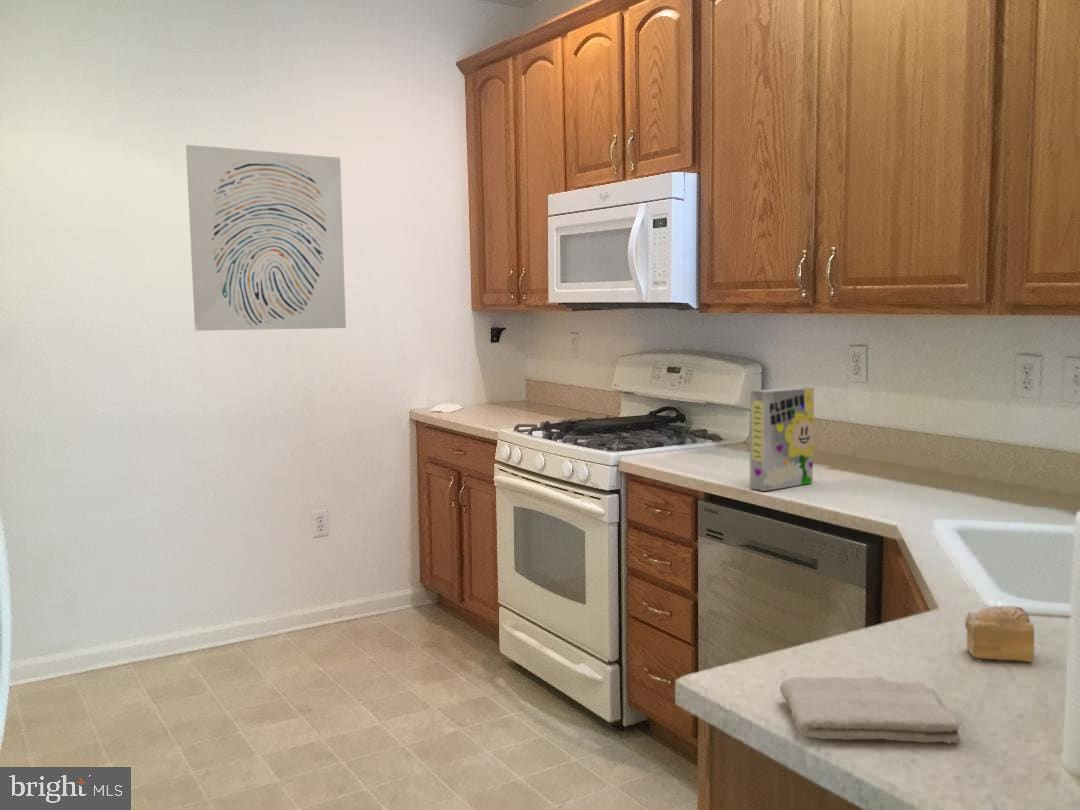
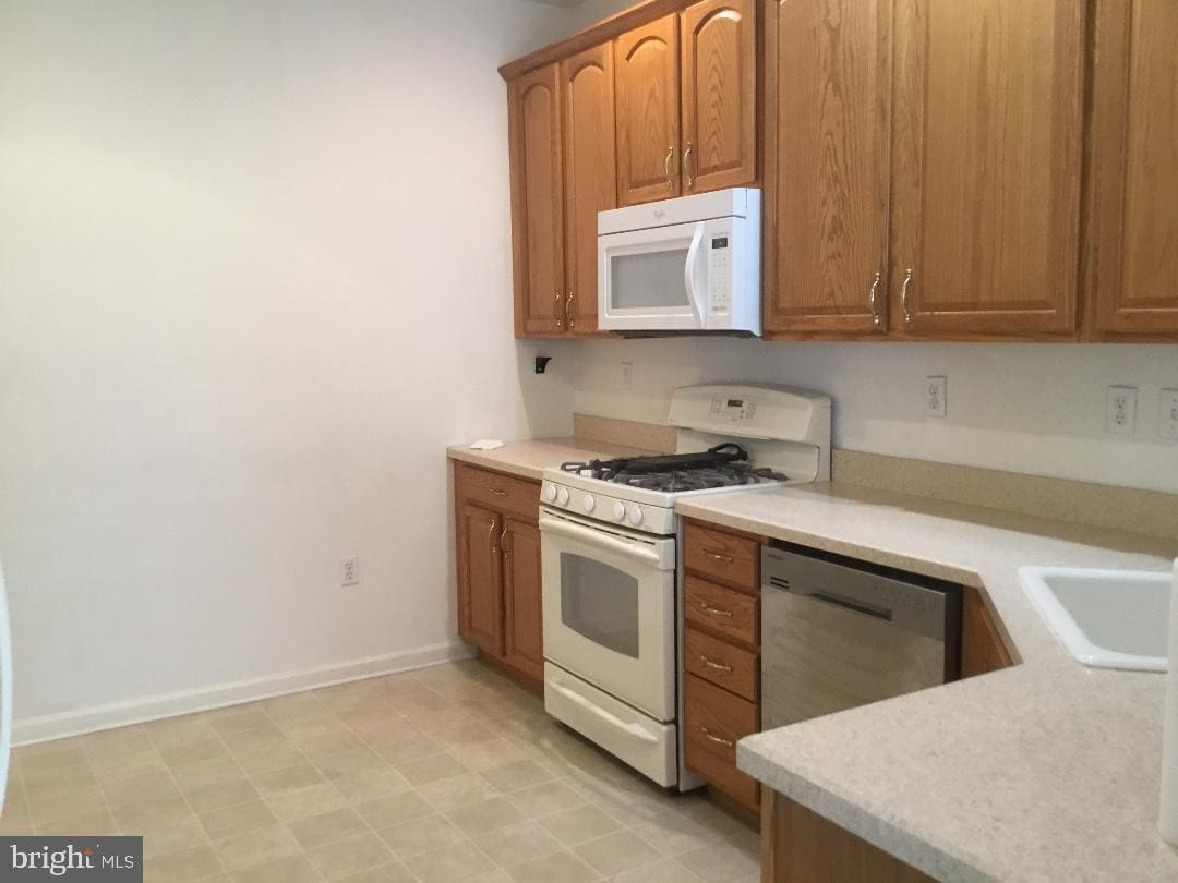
- cake slice [964,605,1036,663]
- cereal box [749,386,815,492]
- wall art [185,144,347,332]
- washcloth [779,675,963,745]
